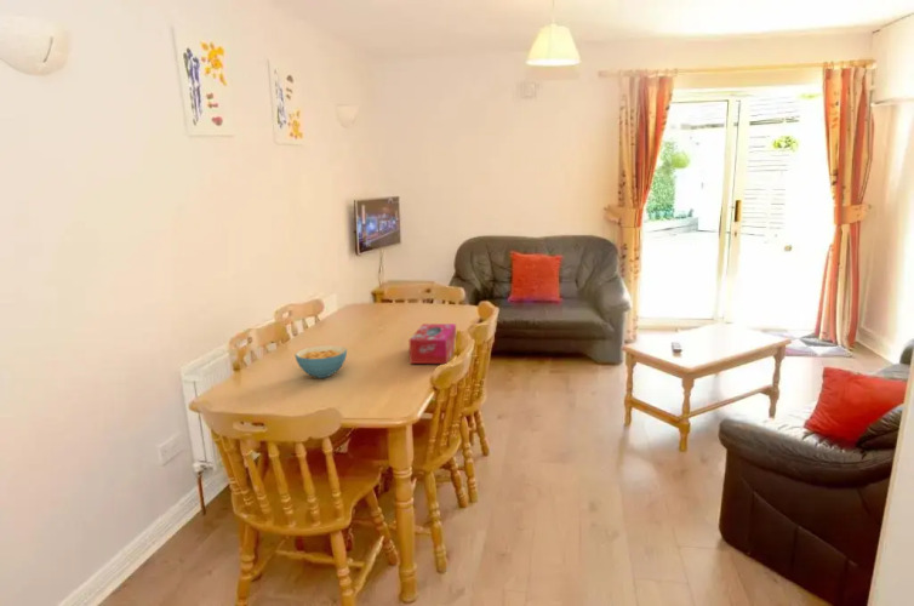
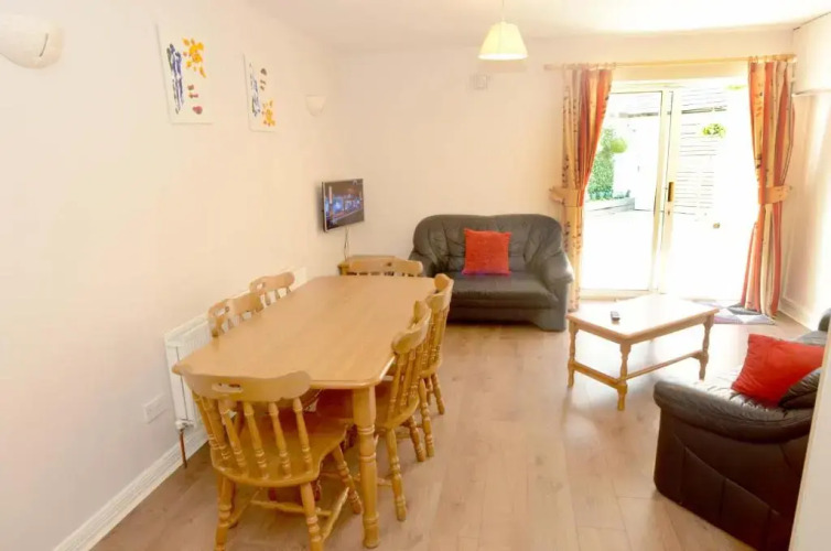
- tissue box [409,322,457,365]
- cereal bowl [295,344,348,379]
